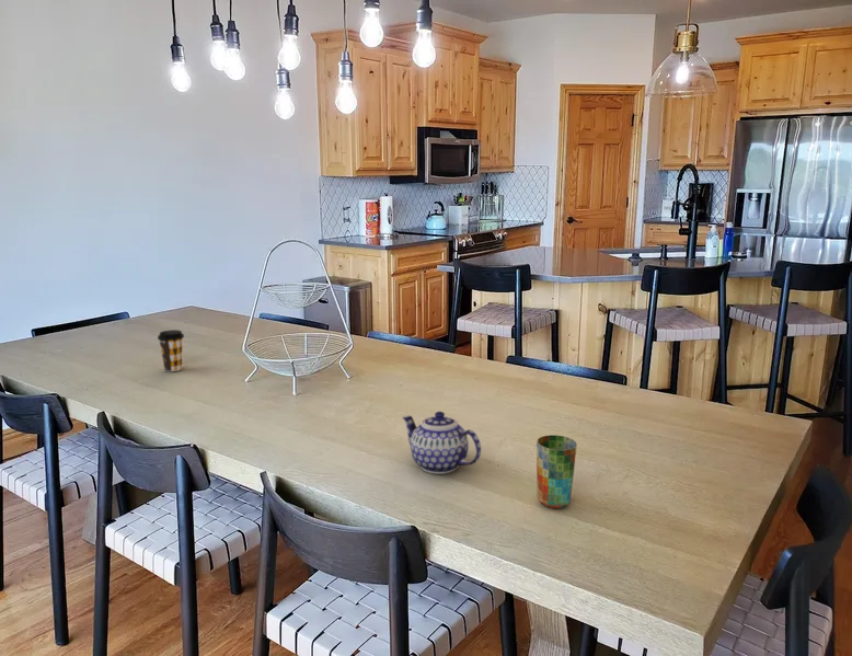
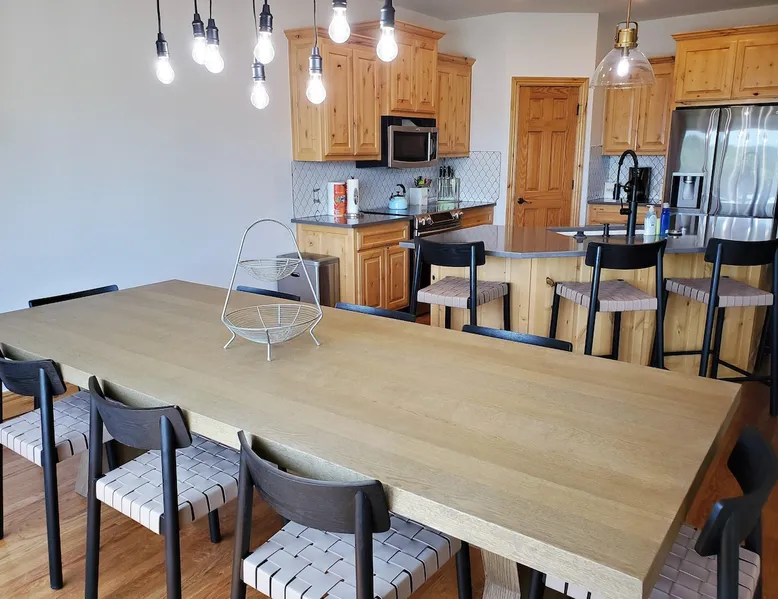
- coffee cup [157,329,185,372]
- teapot [401,411,482,475]
- cup [536,434,578,509]
